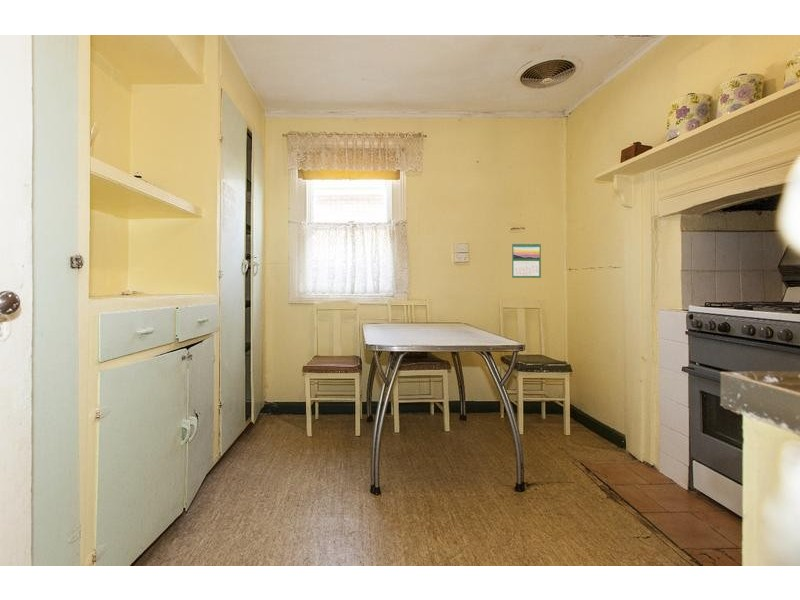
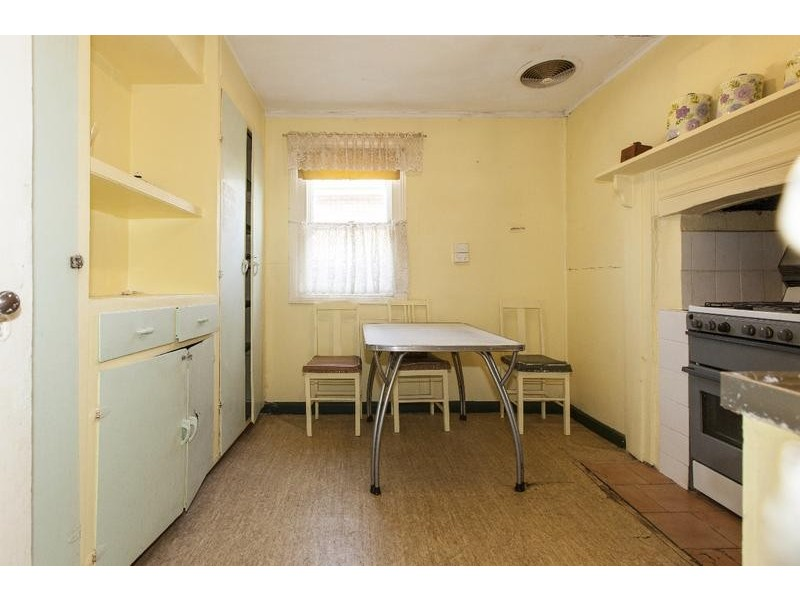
- calendar [511,241,542,279]
